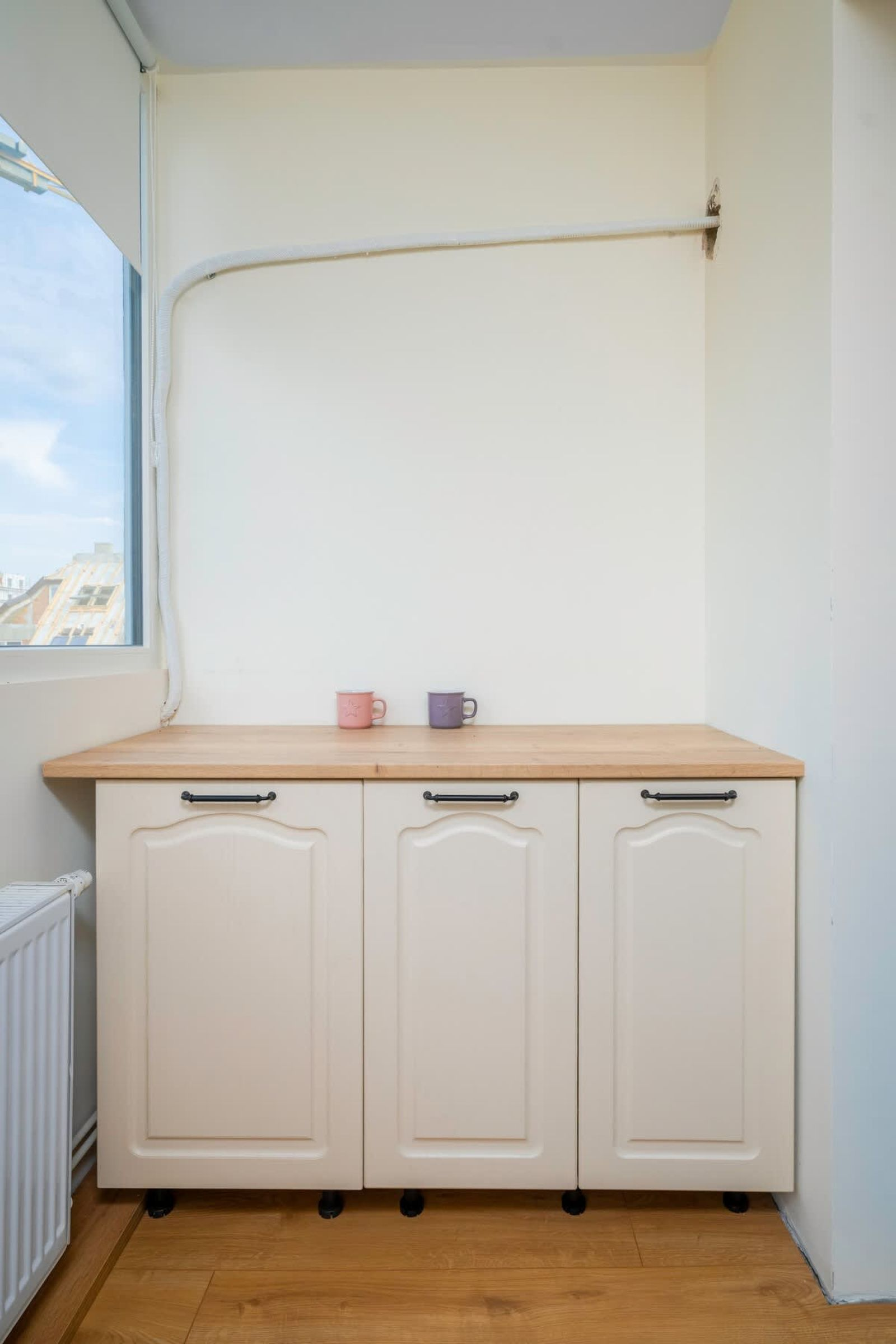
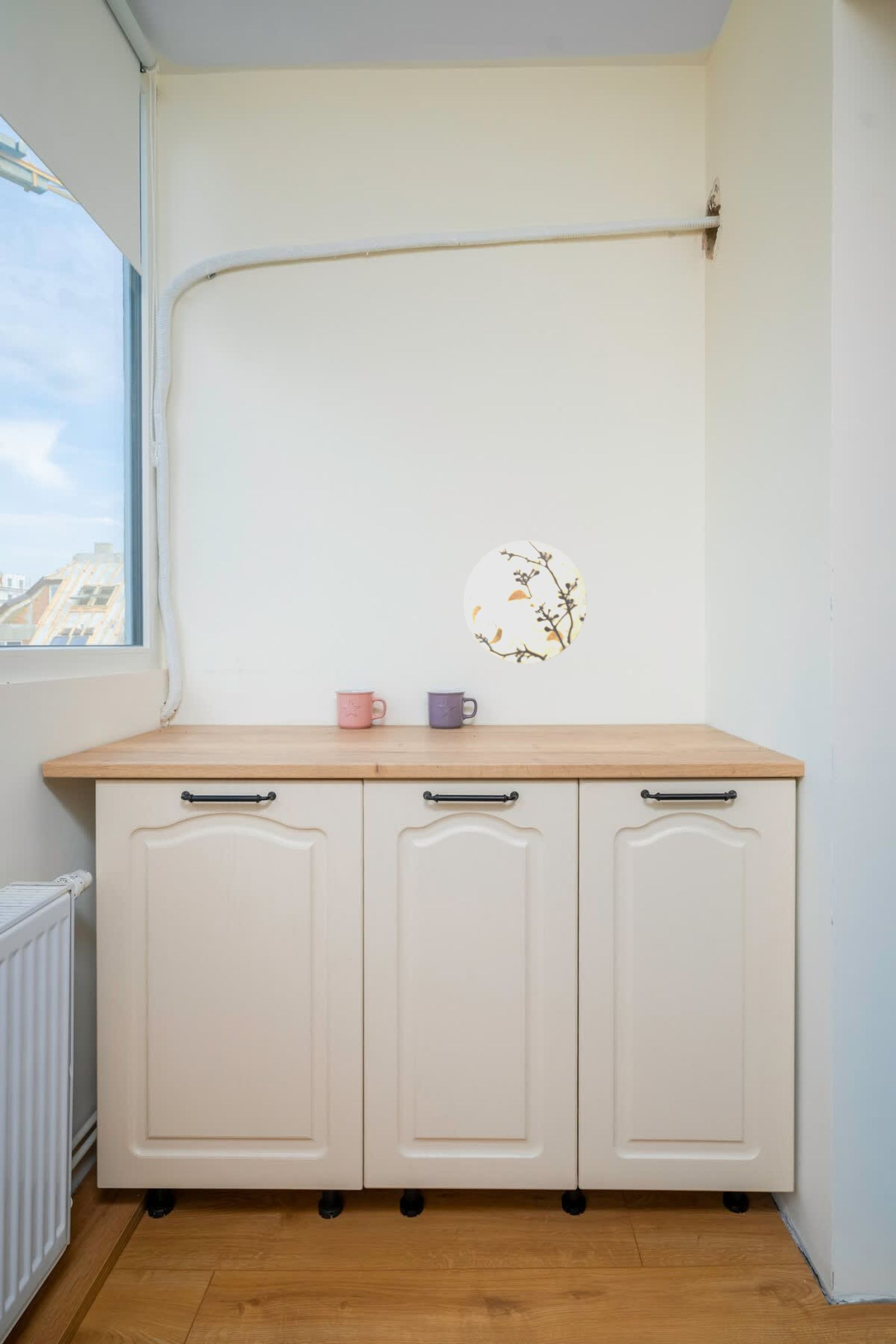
+ decorative plate [463,540,588,665]
